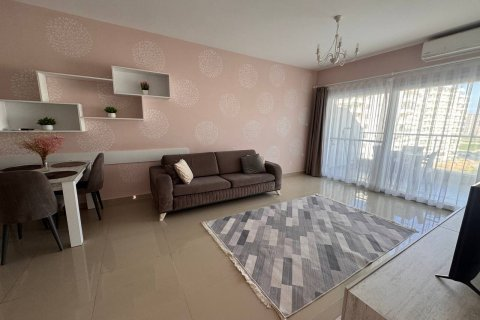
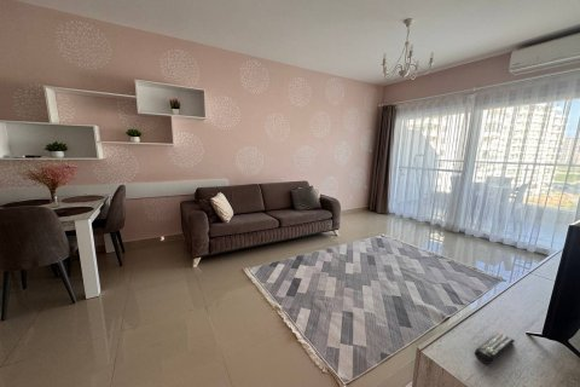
+ remote control [474,330,516,365]
